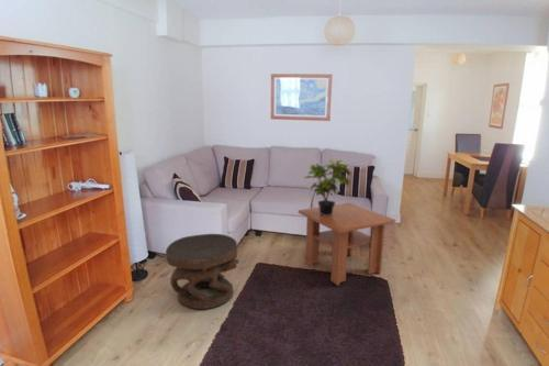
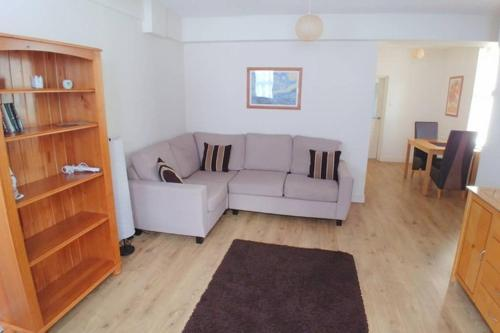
- carved stool [165,233,240,310]
- coffee table [298,202,396,287]
- potted plant [303,156,354,215]
